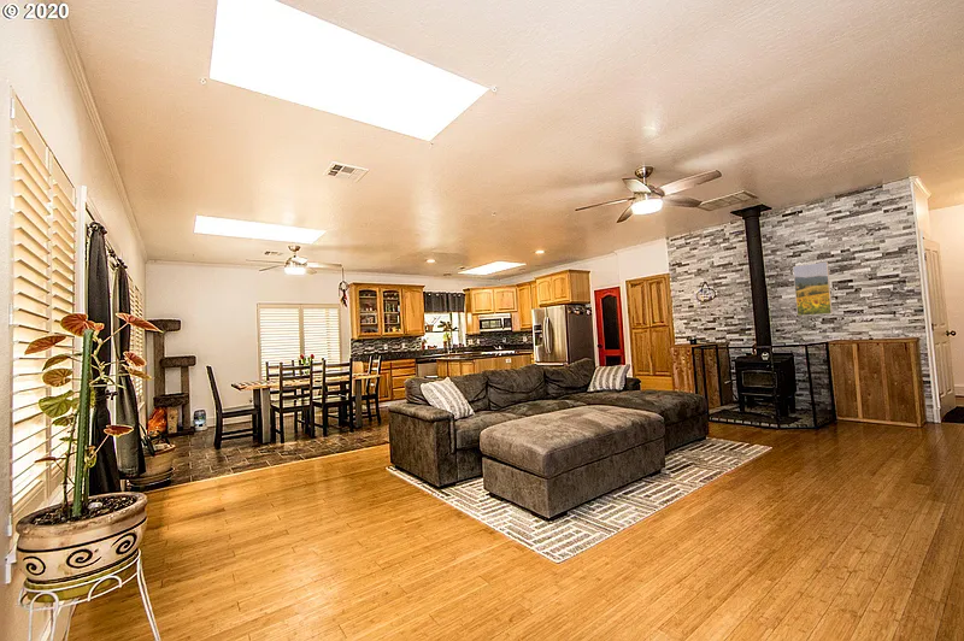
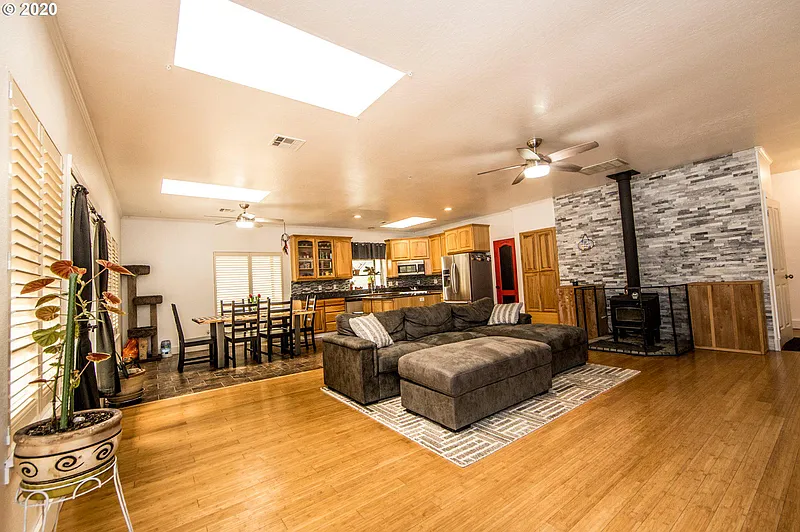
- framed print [792,260,834,317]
